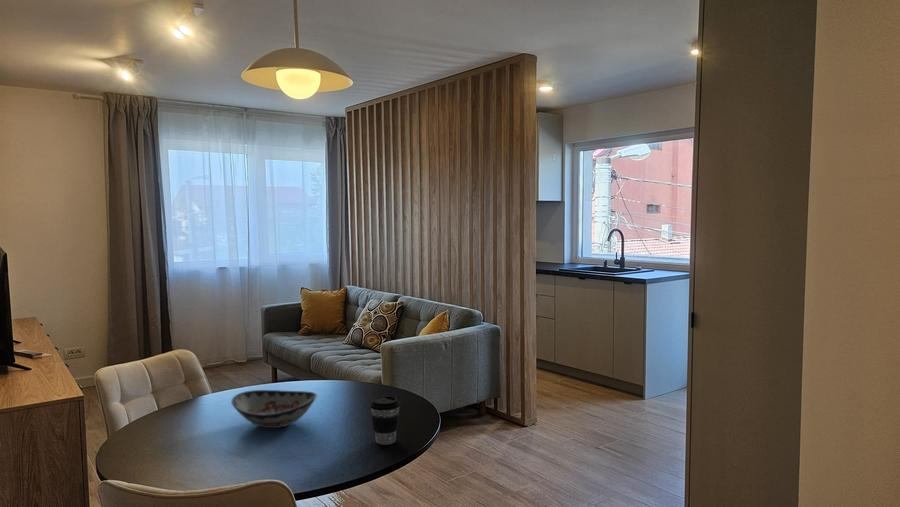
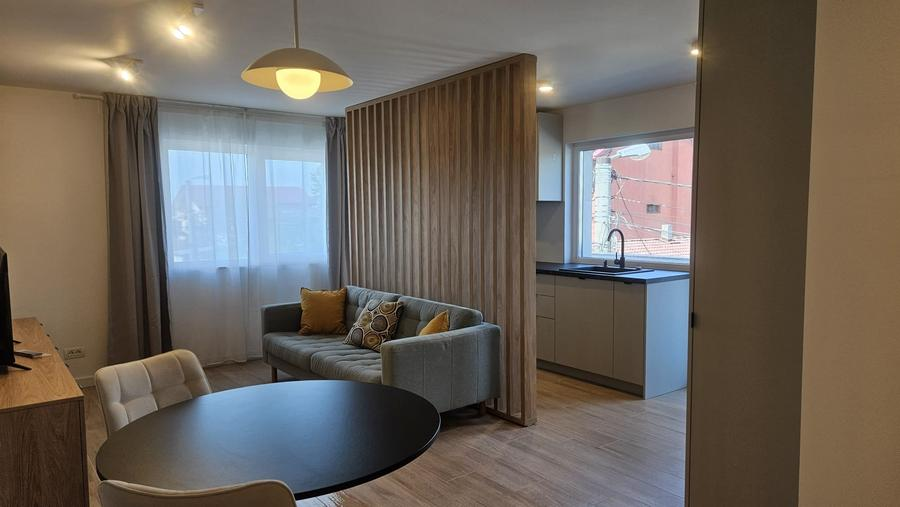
- coffee cup [369,395,401,446]
- decorative bowl [230,389,318,429]
